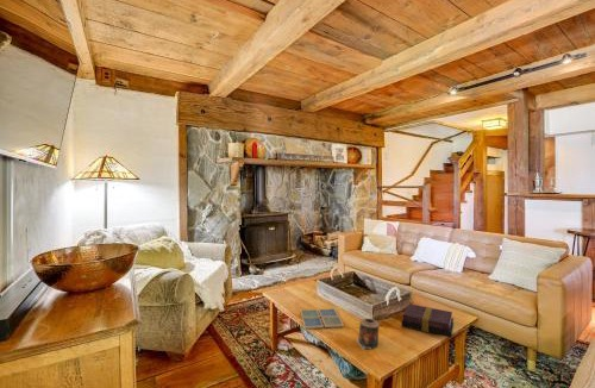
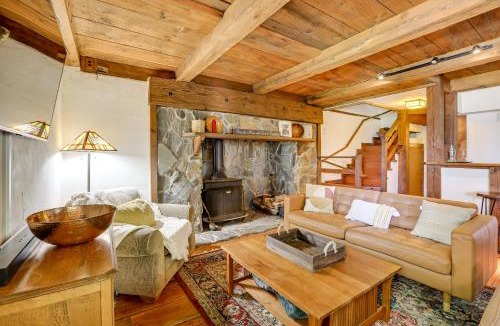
- book [400,302,455,338]
- candle [355,317,381,350]
- drink coaster [300,307,345,330]
